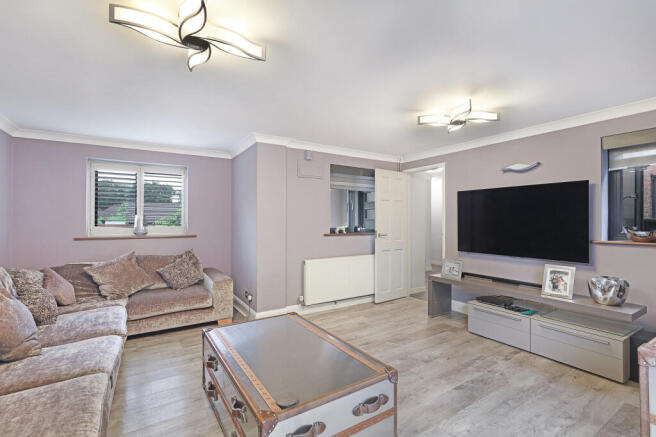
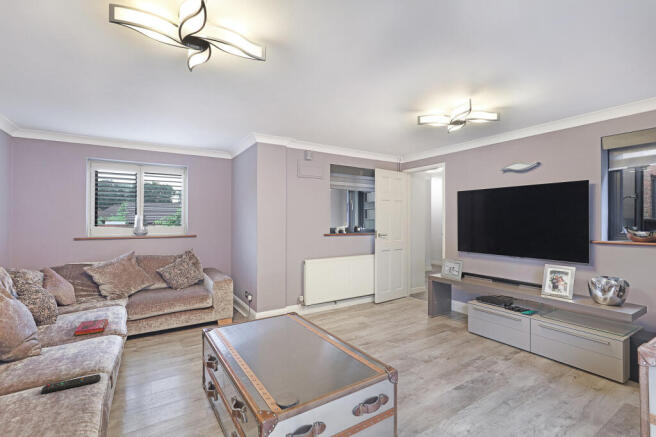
+ hardback book [74,318,109,336]
+ remote control [41,373,102,394]
